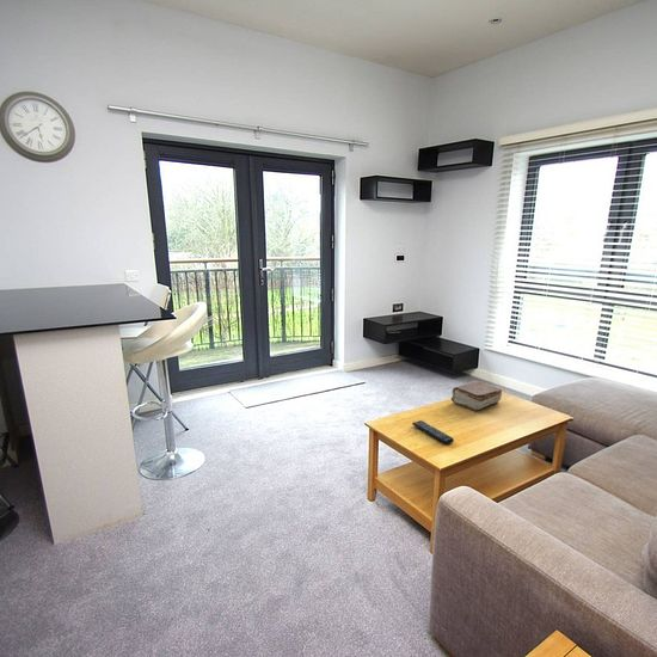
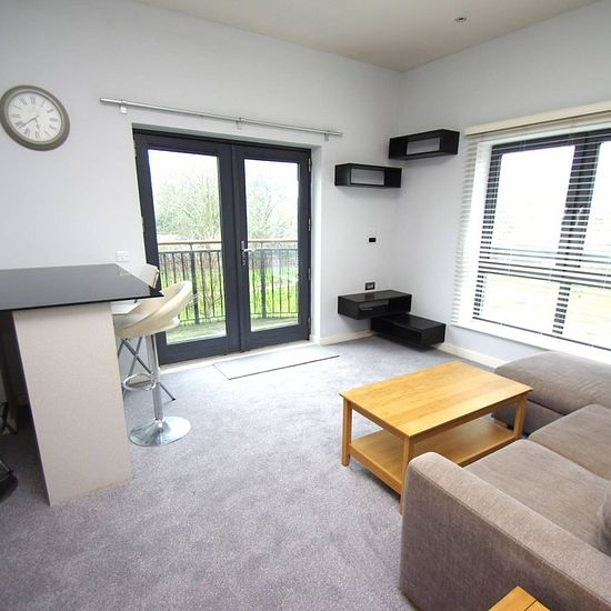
- remote control [411,419,455,446]
- book [450,380,503,412]
